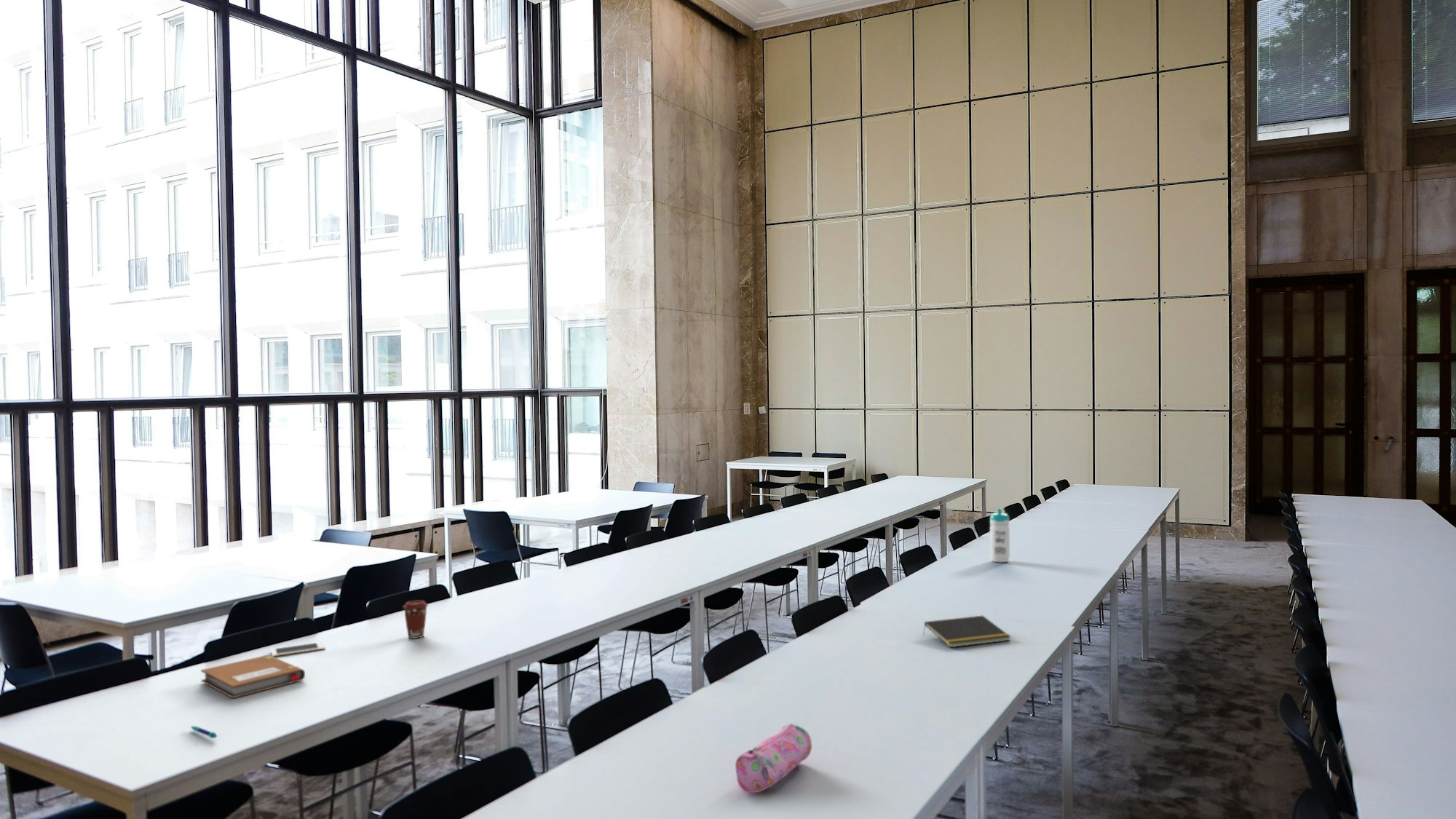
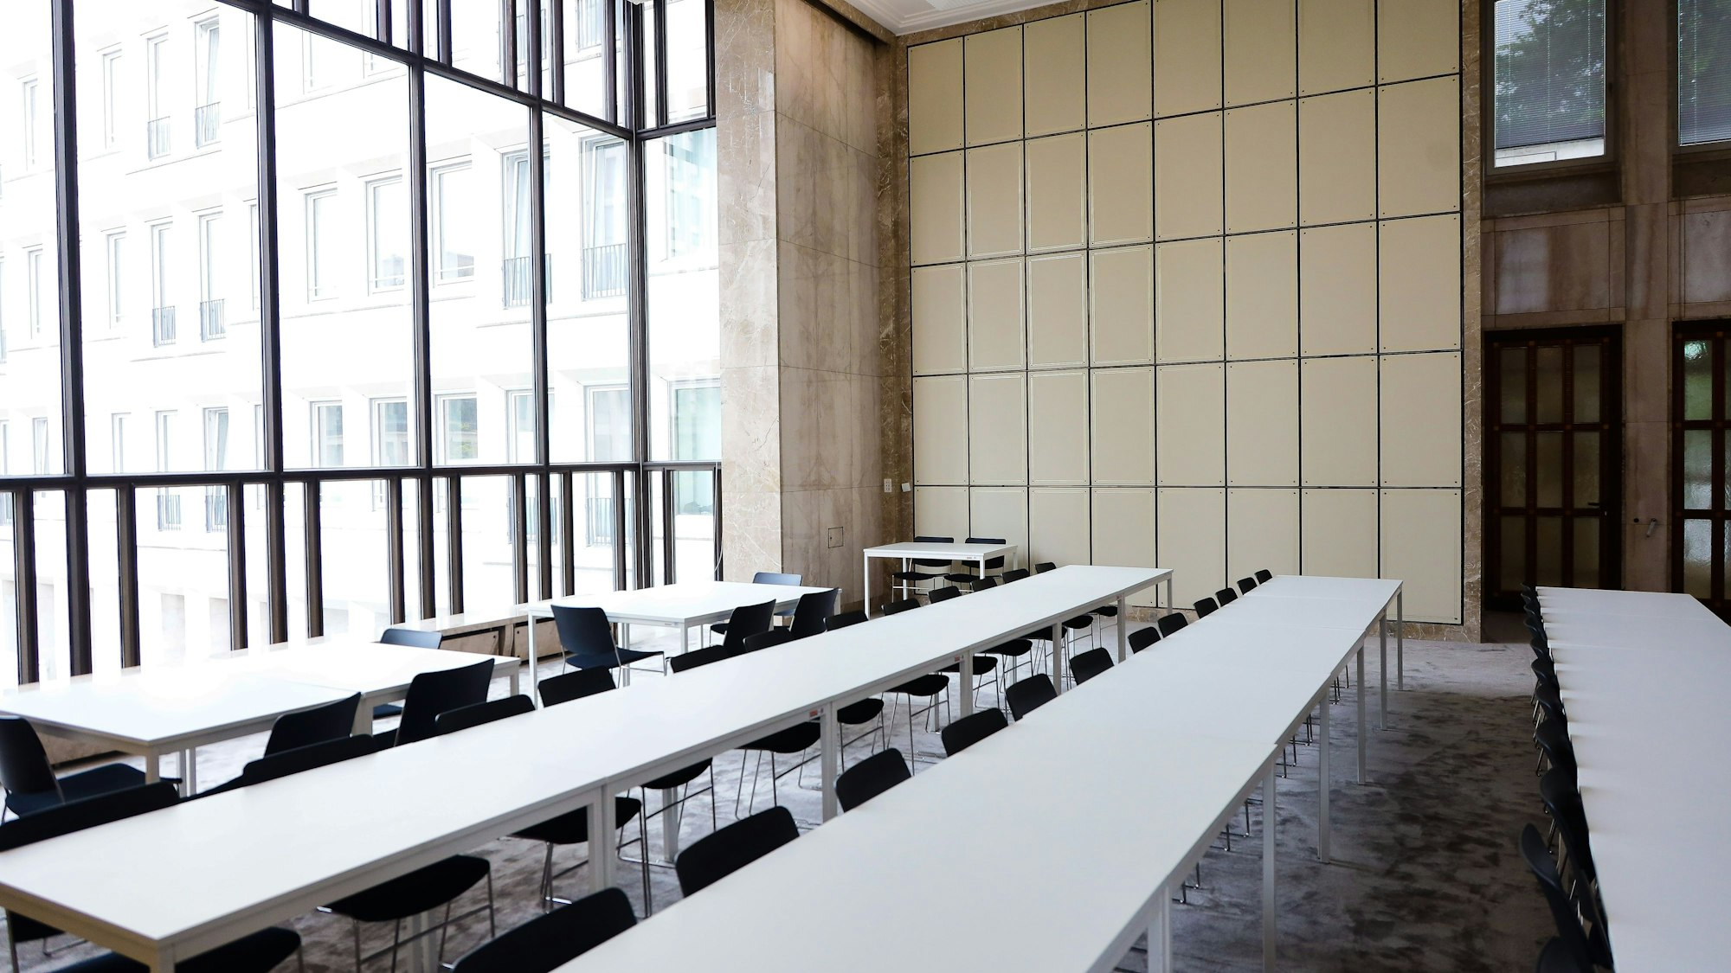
- pencil case [735,723,812,794]
- water bottle [989,507,1010,563]
- notebook [200,654,306,699]
- pen [190,725,218,739]
- coffee cup [402,600,429,639]
- cell phone [270,641,326,657]
- notepad [922,615,1012,648]
